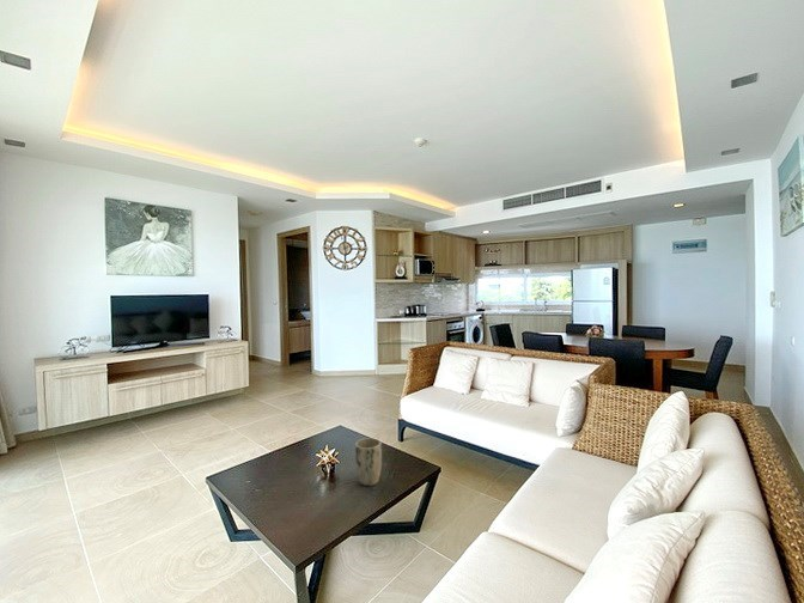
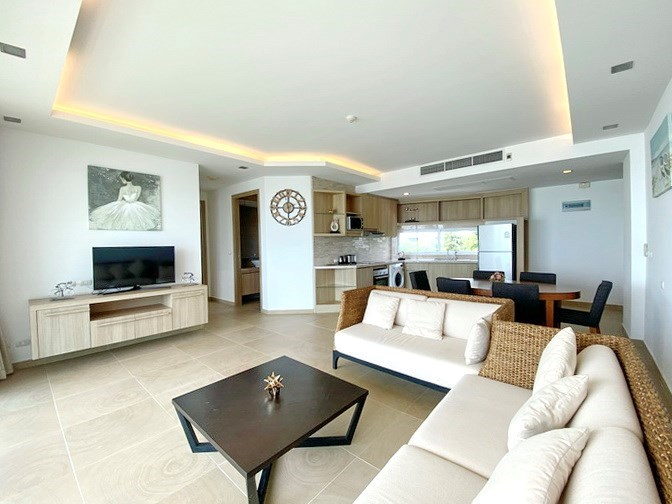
- plant pot [354,437,383,487]
